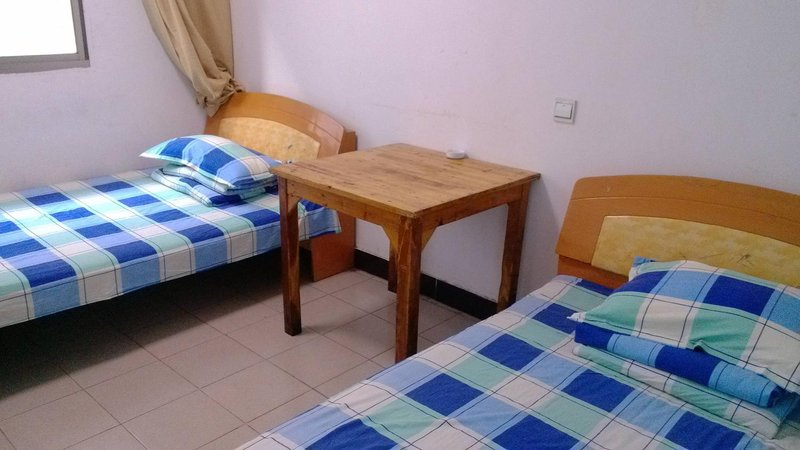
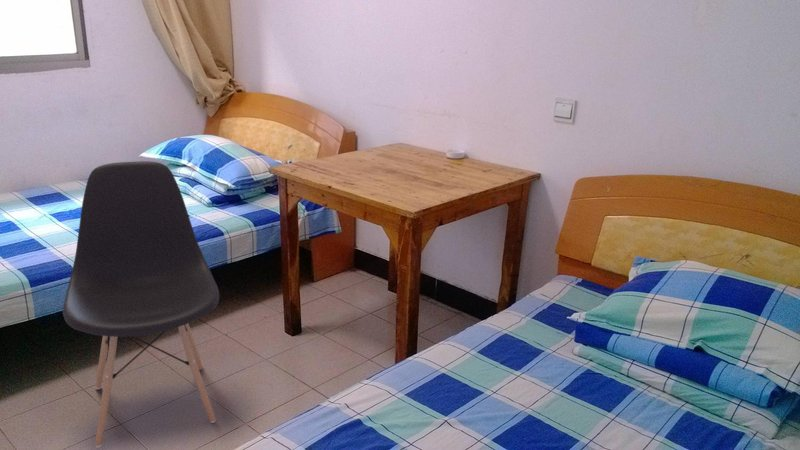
+ chair [62,160,220,449]
